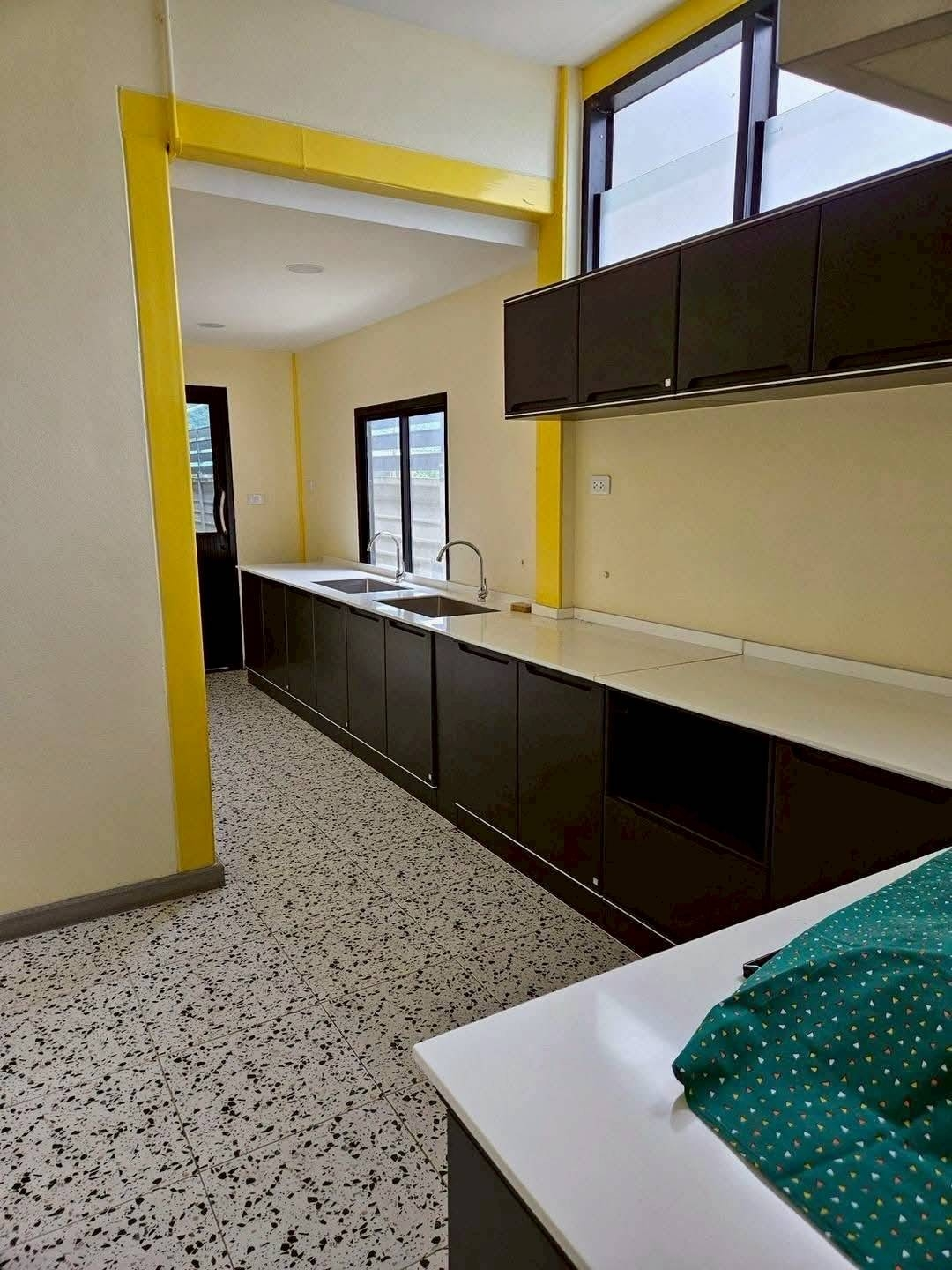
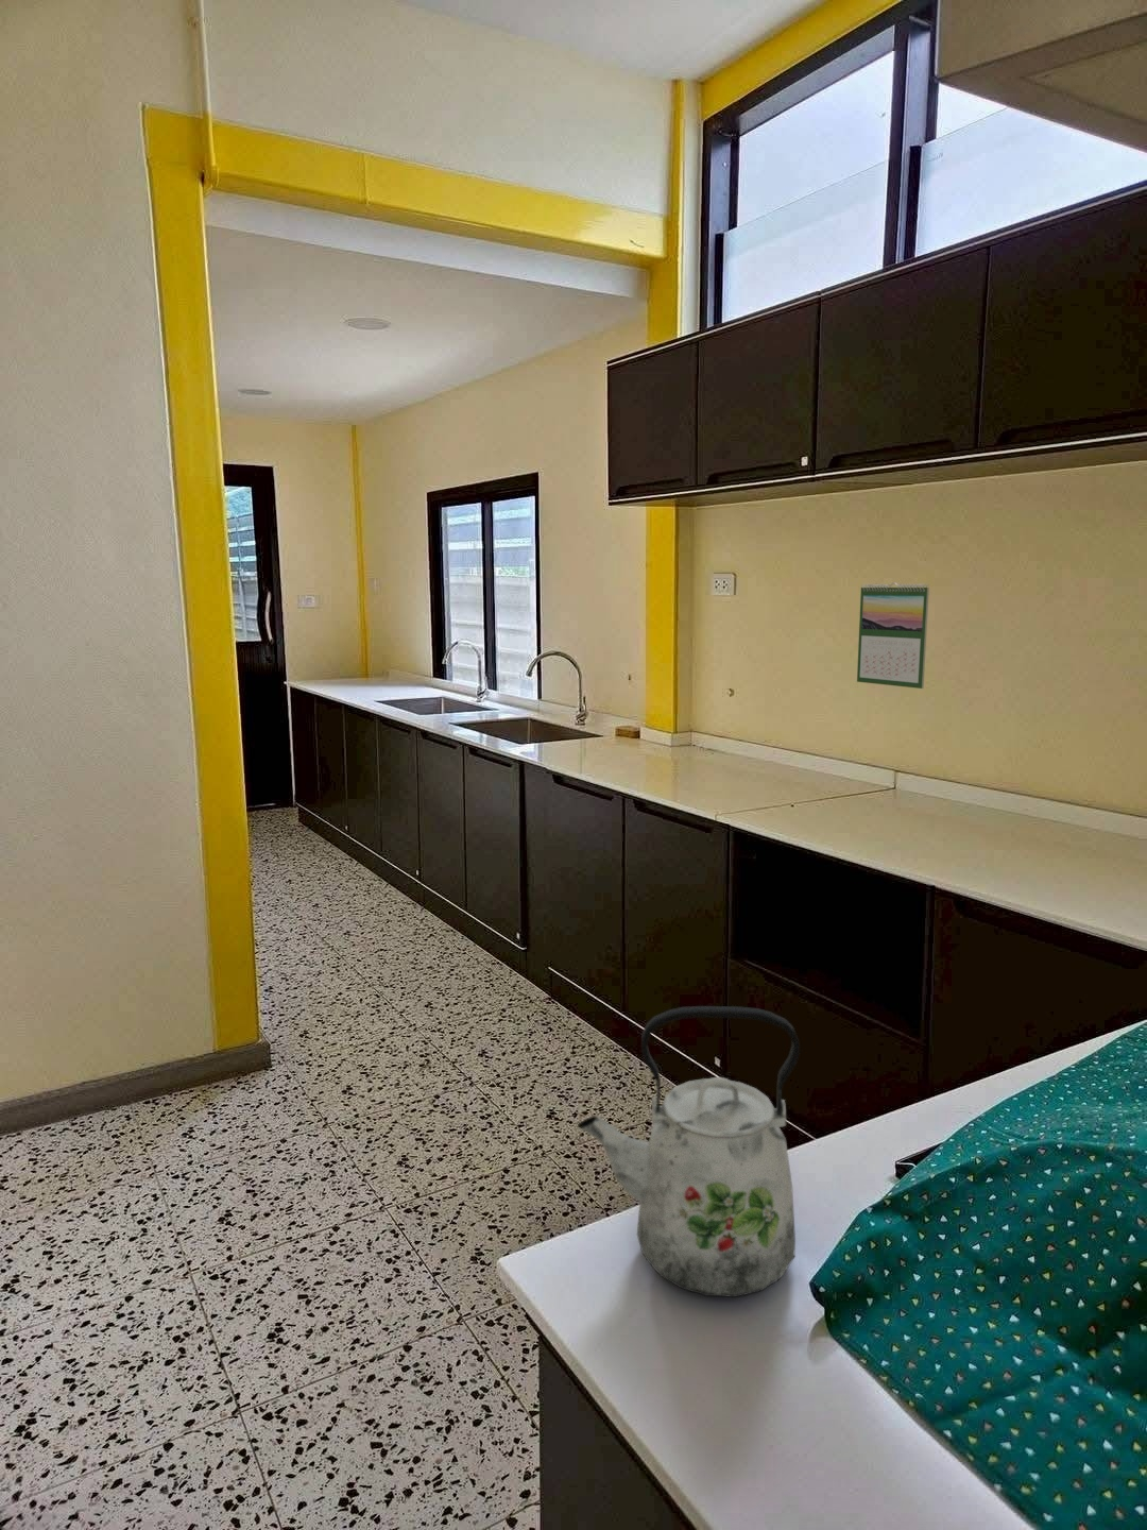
+ calendar [855,581,930,689]
+ kettle [576,1005,801,1299]
